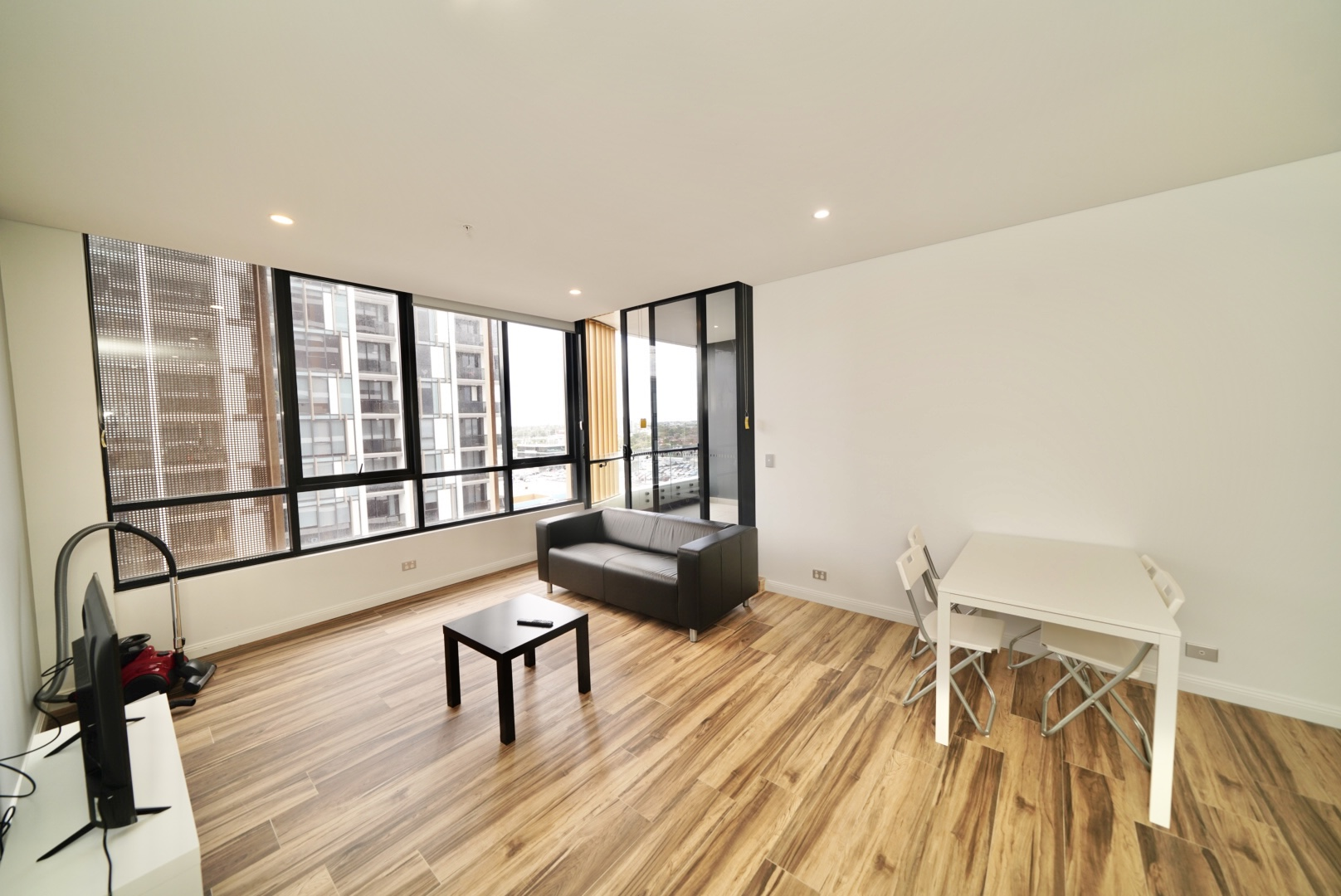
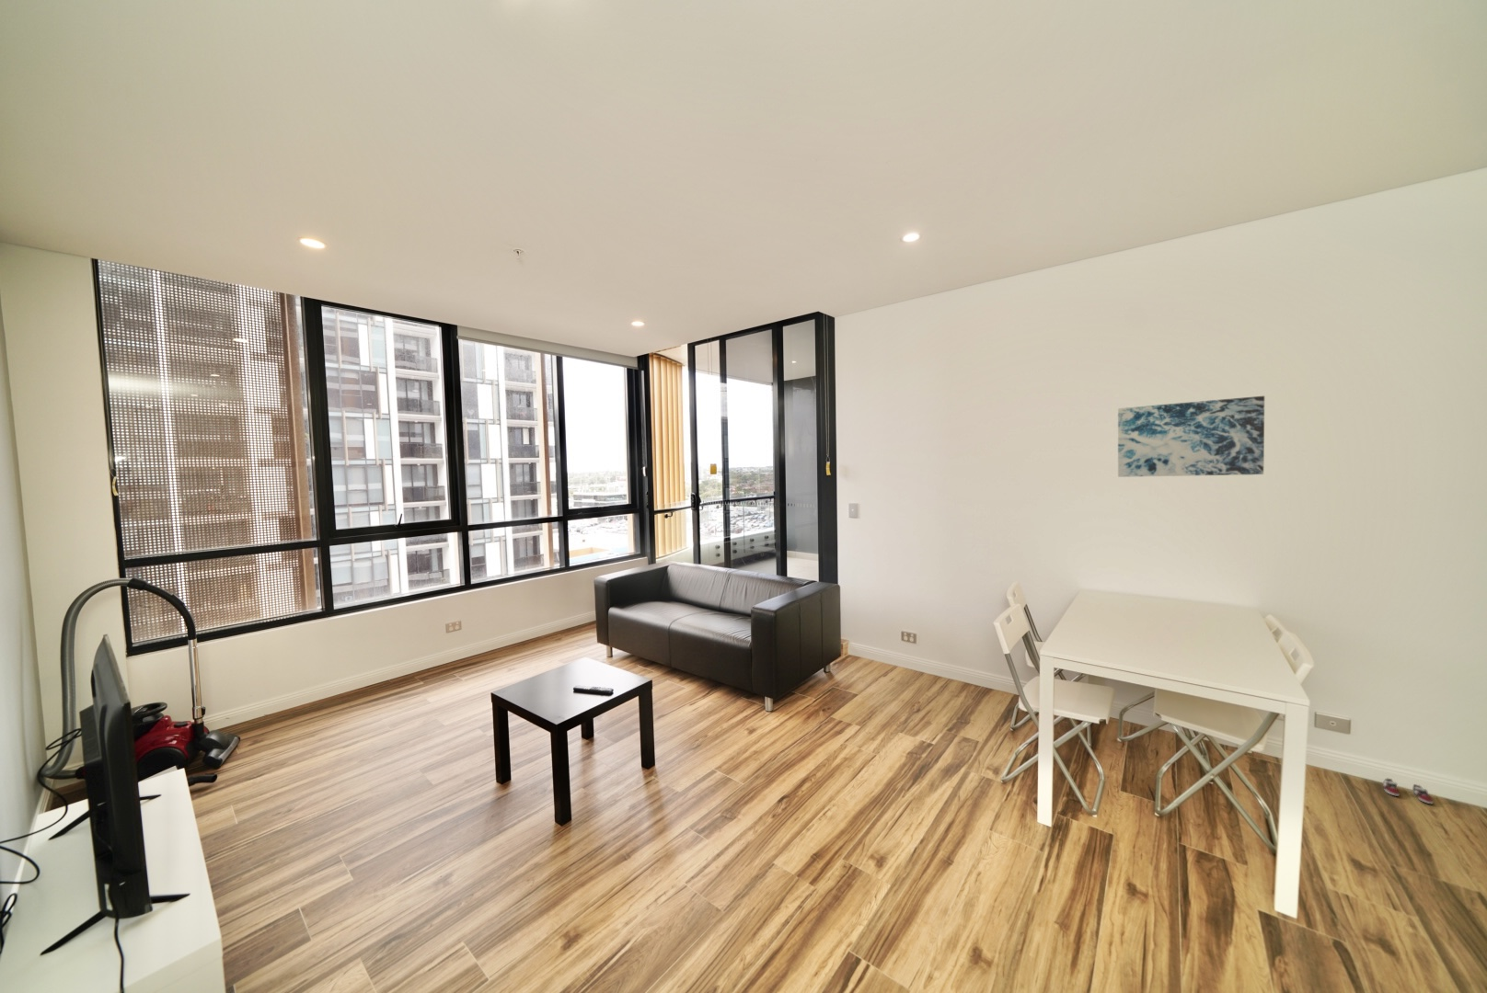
+ wall art [1117,396,1265,478]
+ sneaker [1382,778,1434,805]
